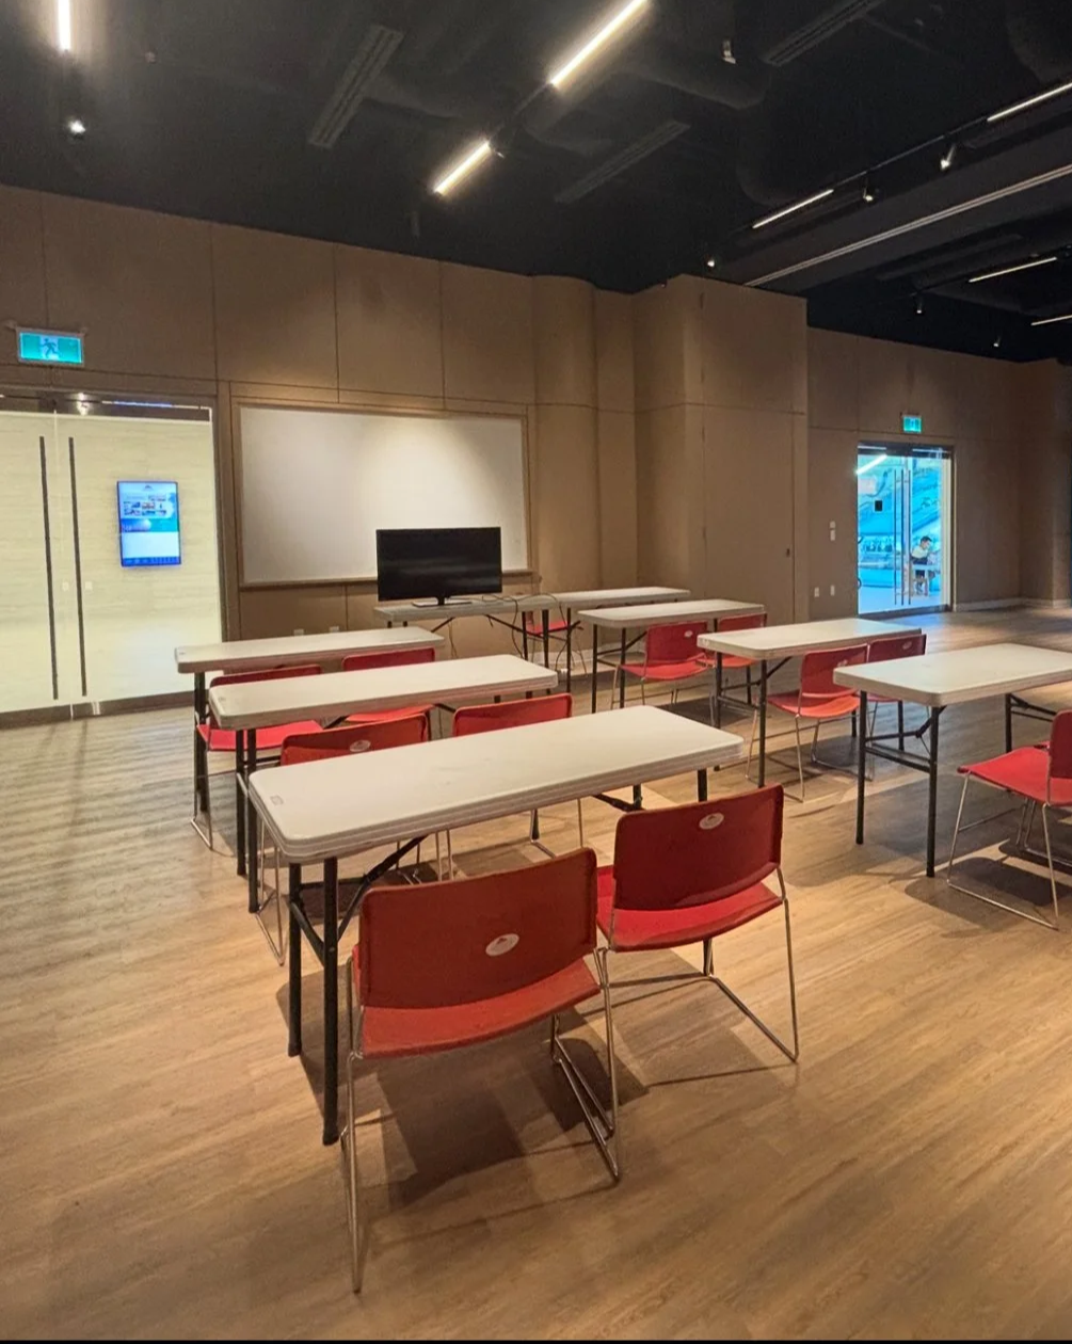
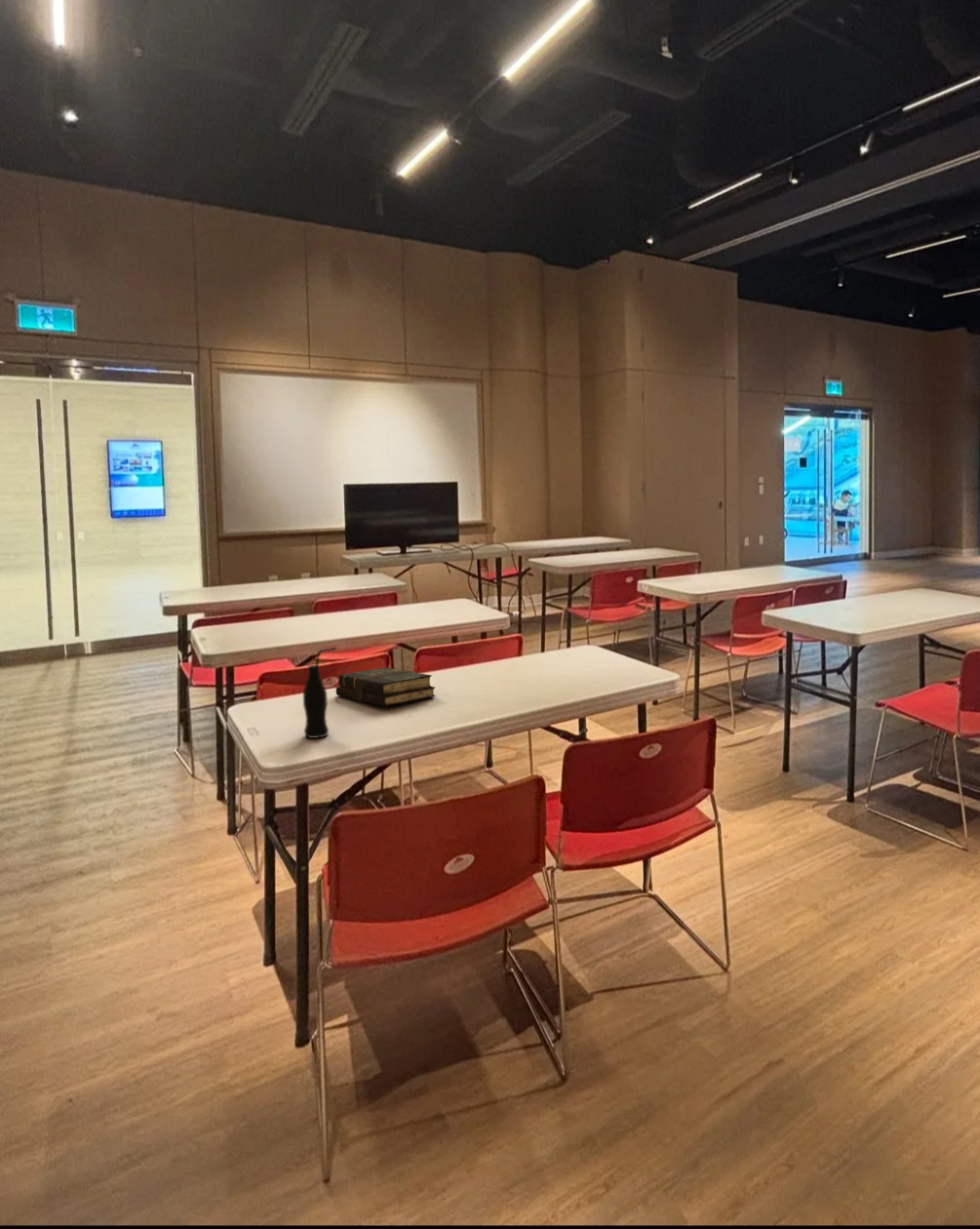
+ bottle [302,647,337,739]
+ book [335,666,437,707]
